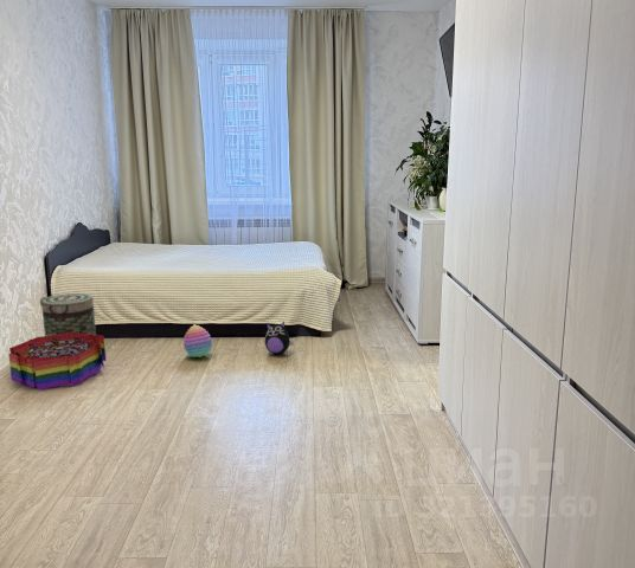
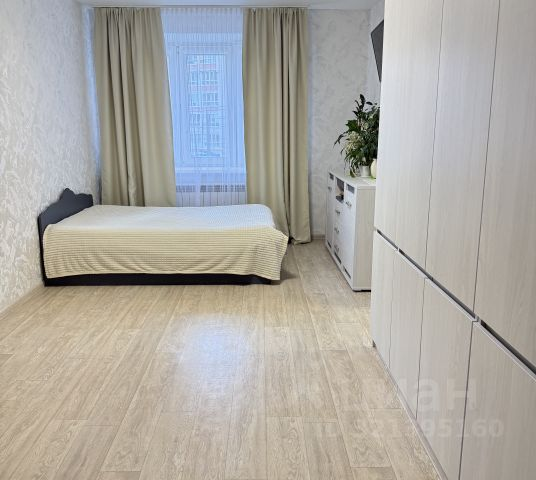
- storage bin [8,331,108,390]
- basket [39,292,97,336]
- stacking toy [182,323,213,359]
- plush toy [264,321,295,355]
